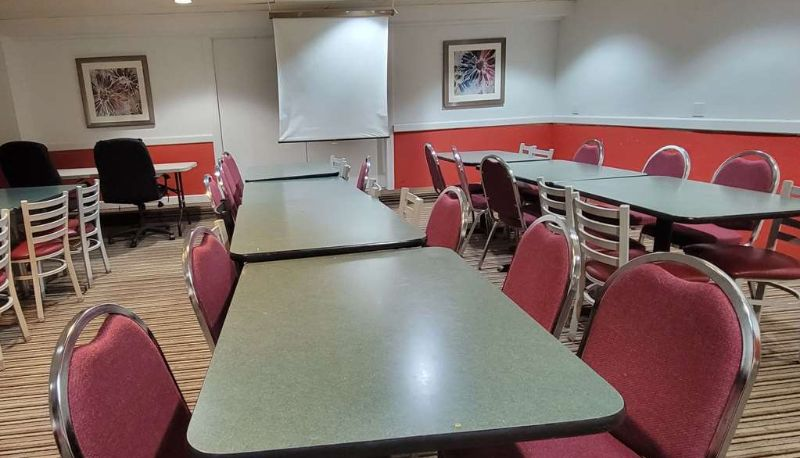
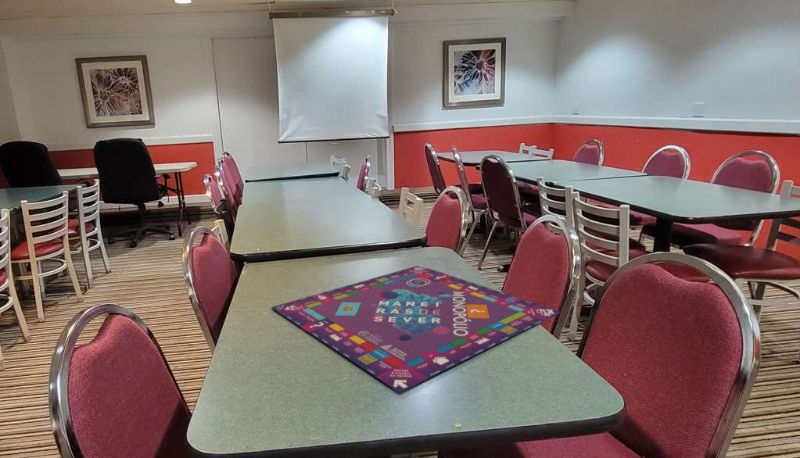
+ gameboard [270,265,563,394]
